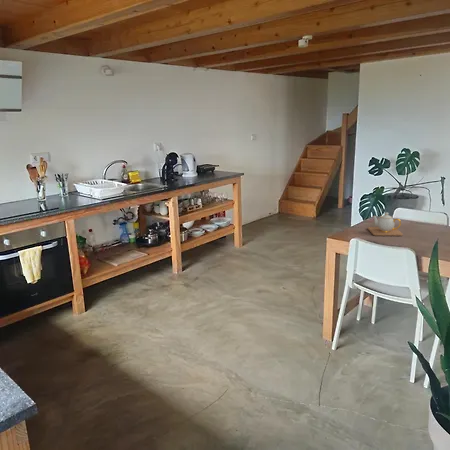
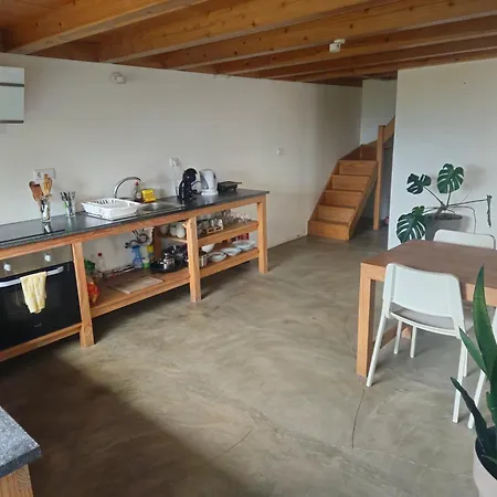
- teapot [367,211,404,237]
